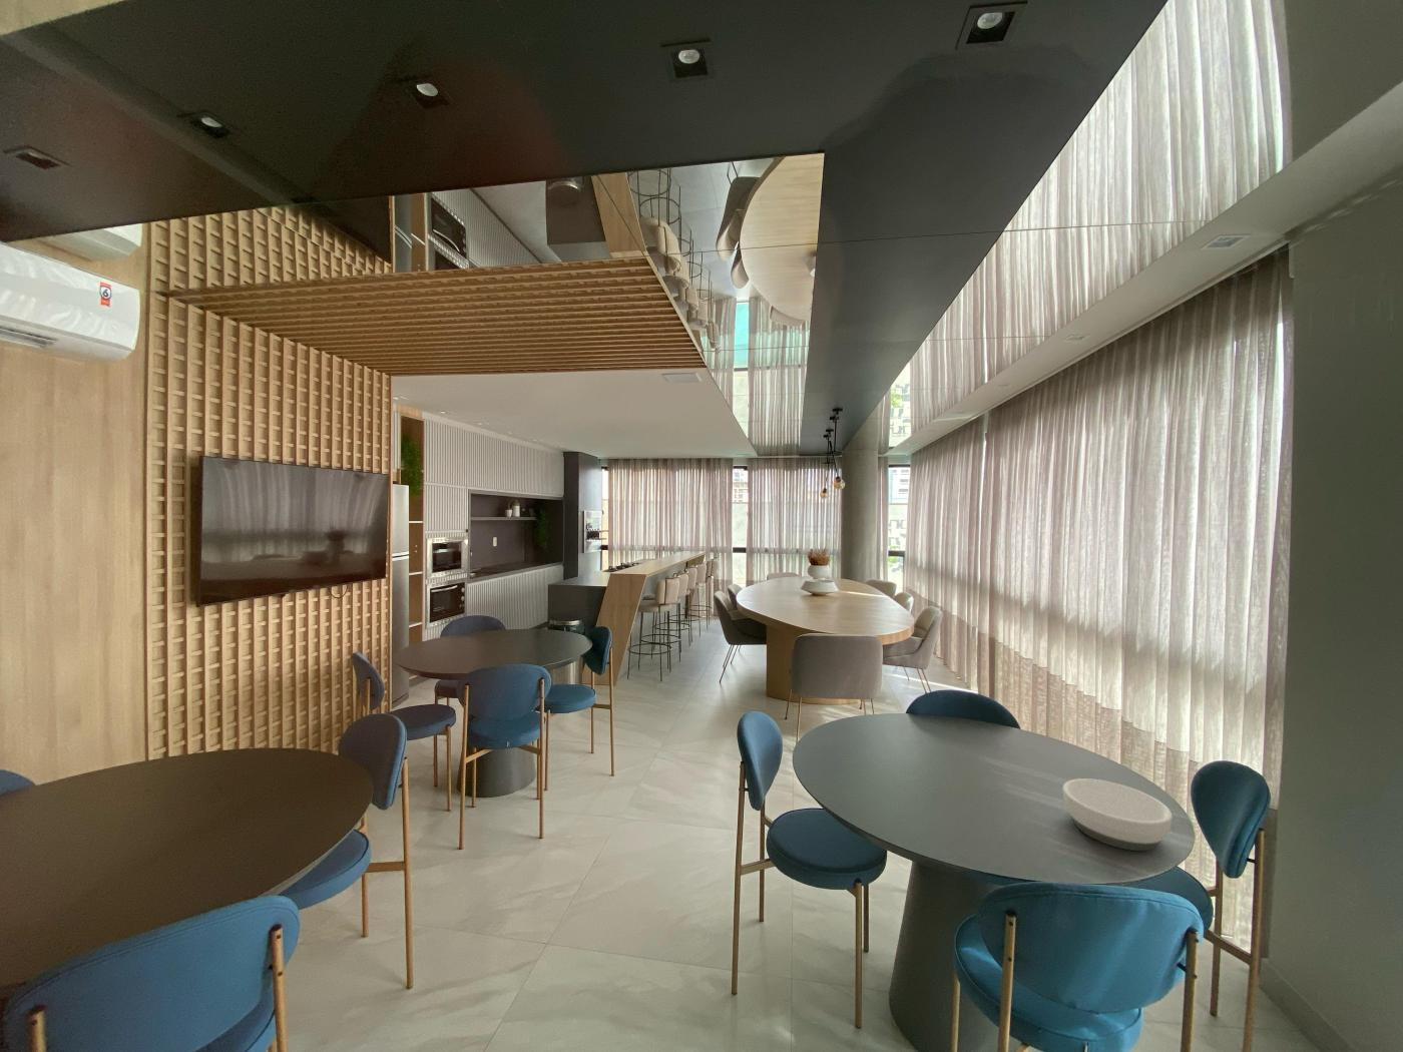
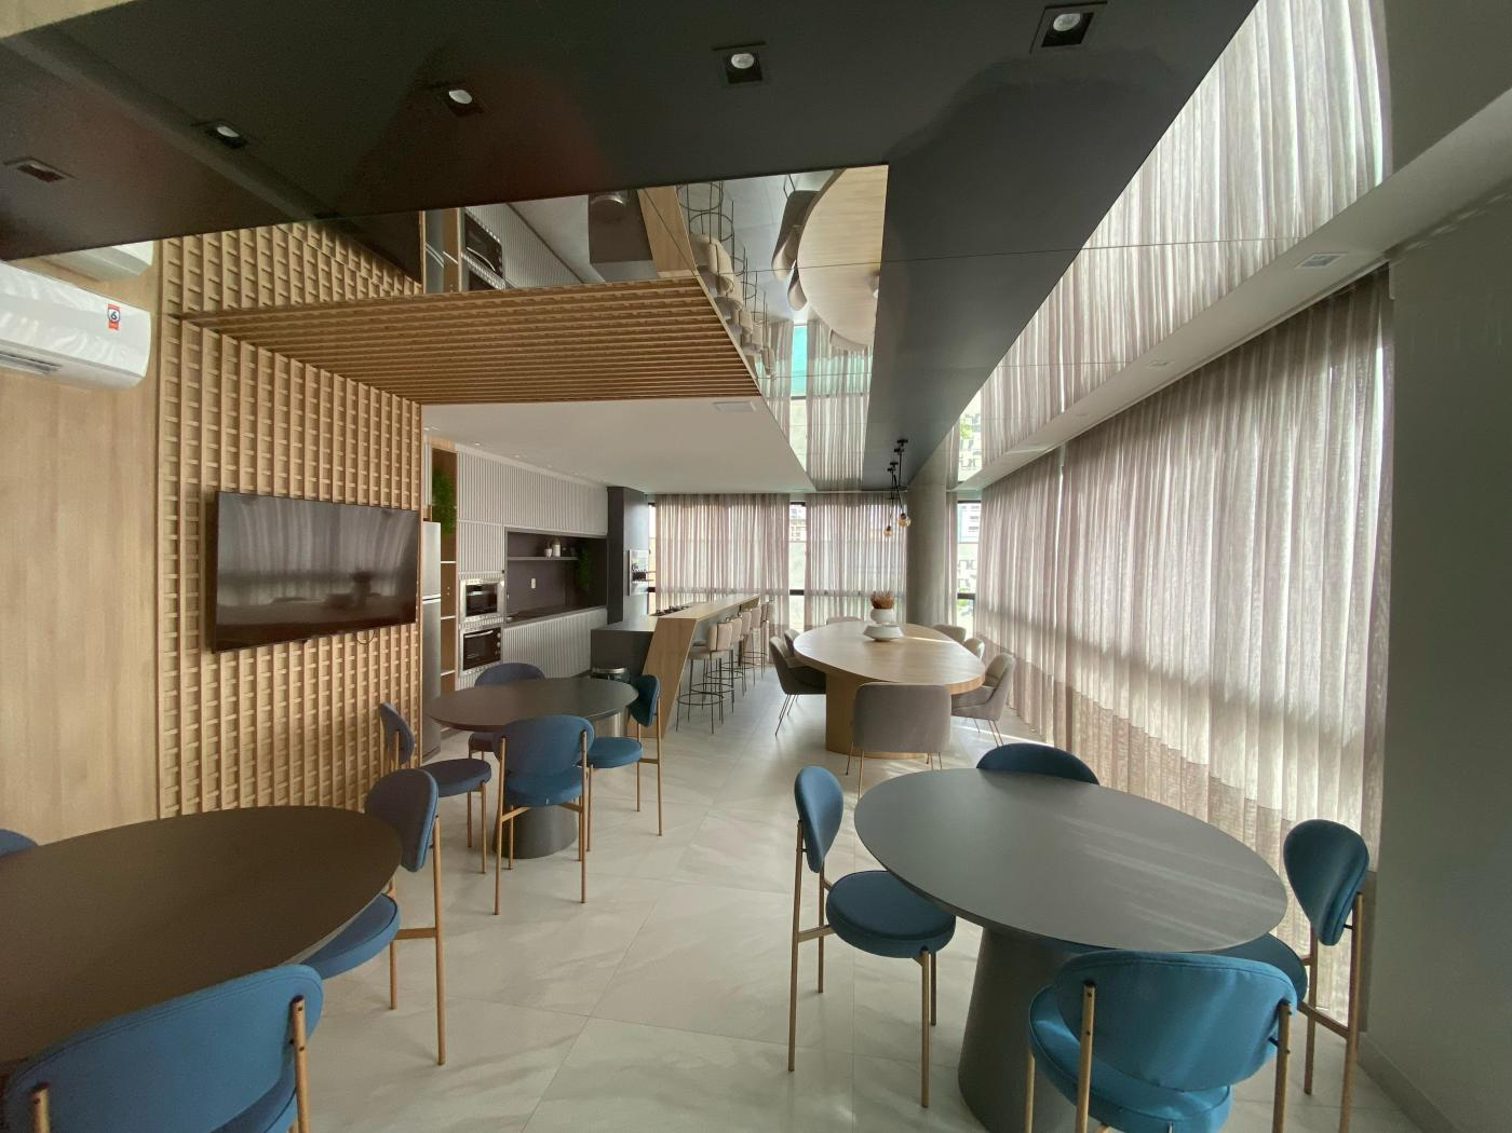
- bowl [1063,778,1173,852]
